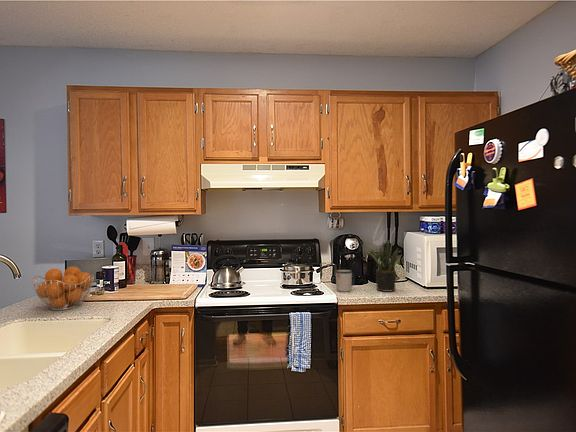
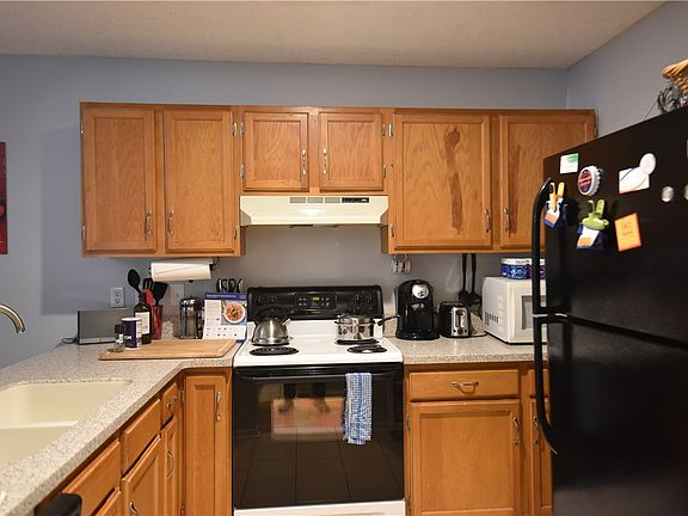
- mug [334,269,356,293]
- fruit basket [31,265,95,311]
- potted plant [367,239,401,292]
